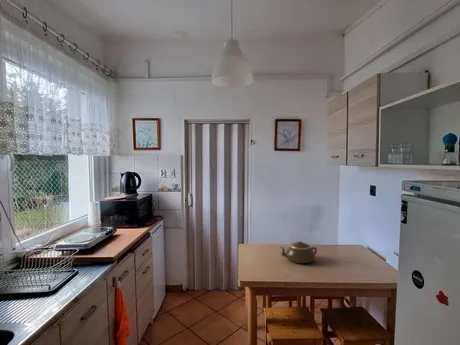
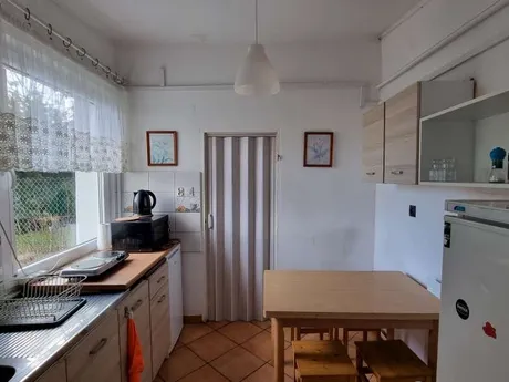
- teapot [279,240,318,264]
